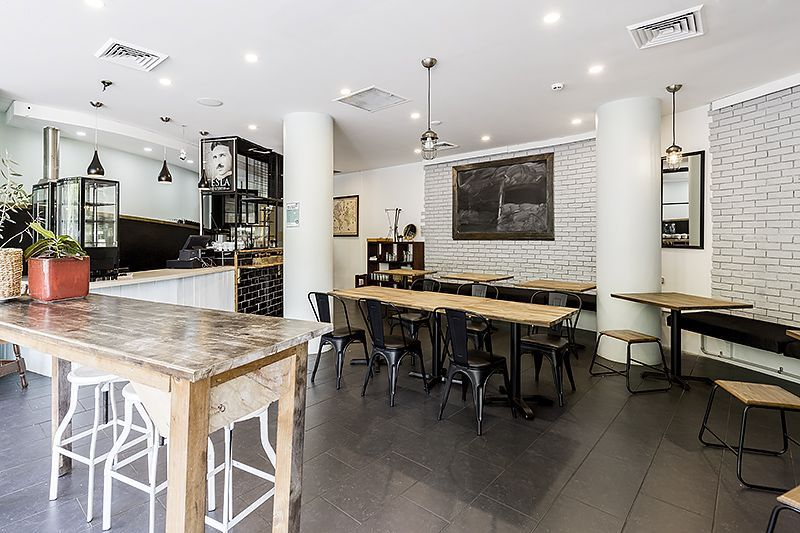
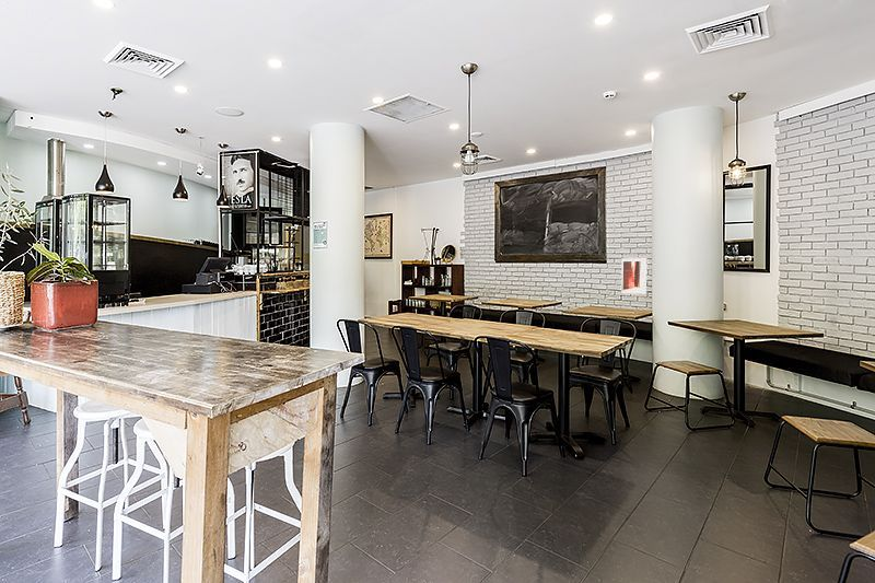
+ wall art [620,257,648,295]
